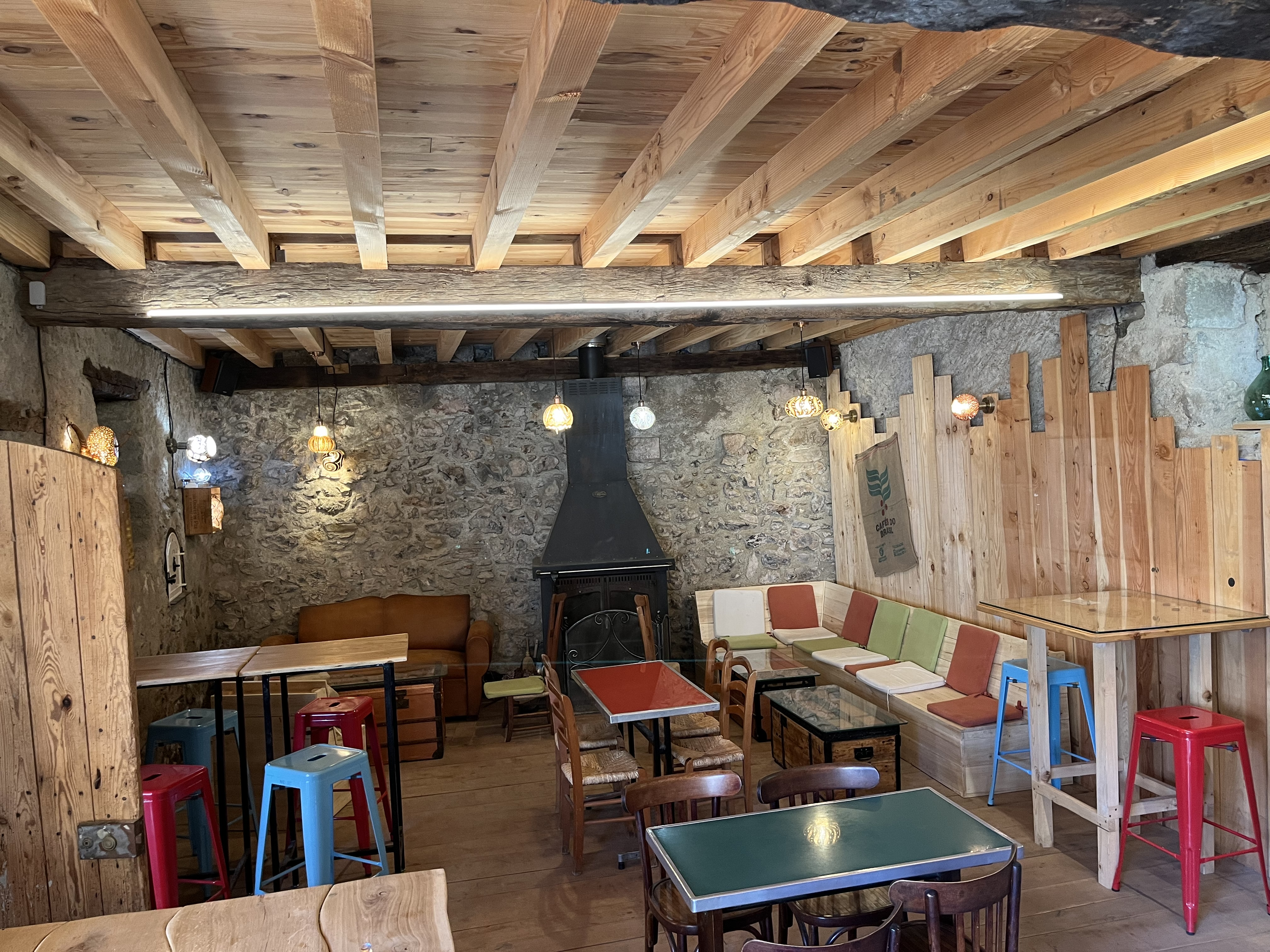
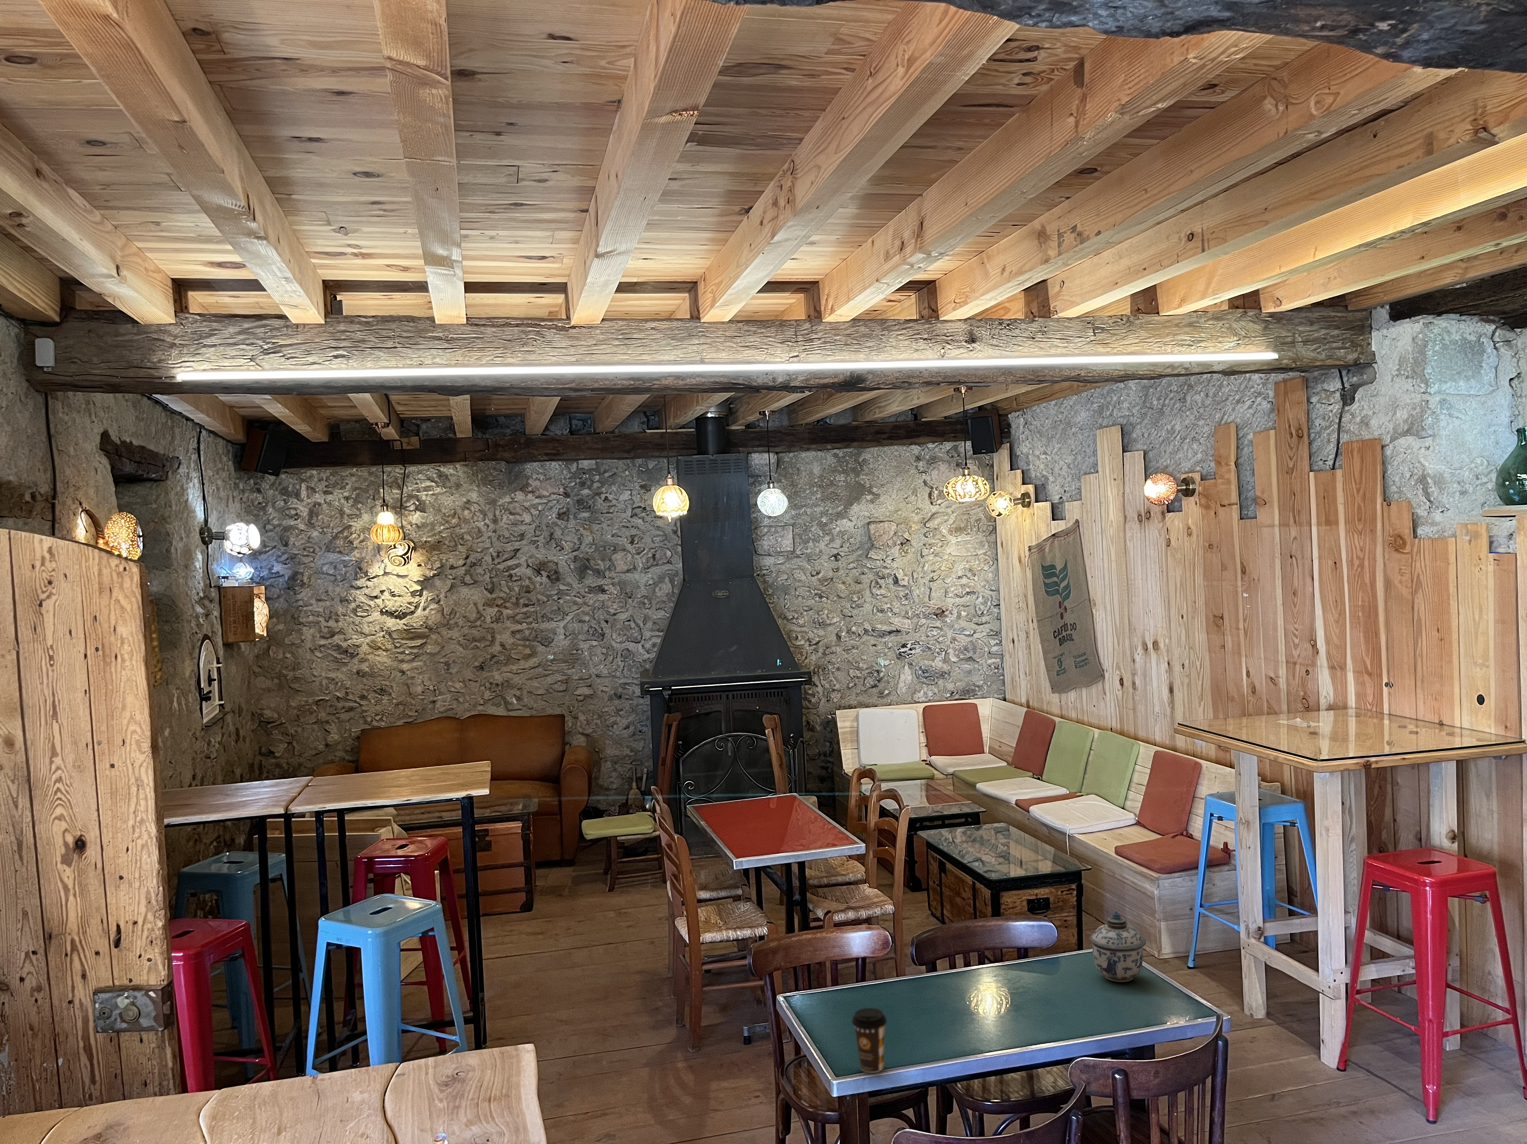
+ lidded jar [1089,911,1146,983]
+ coffee cup [851,1007,887,1073]
